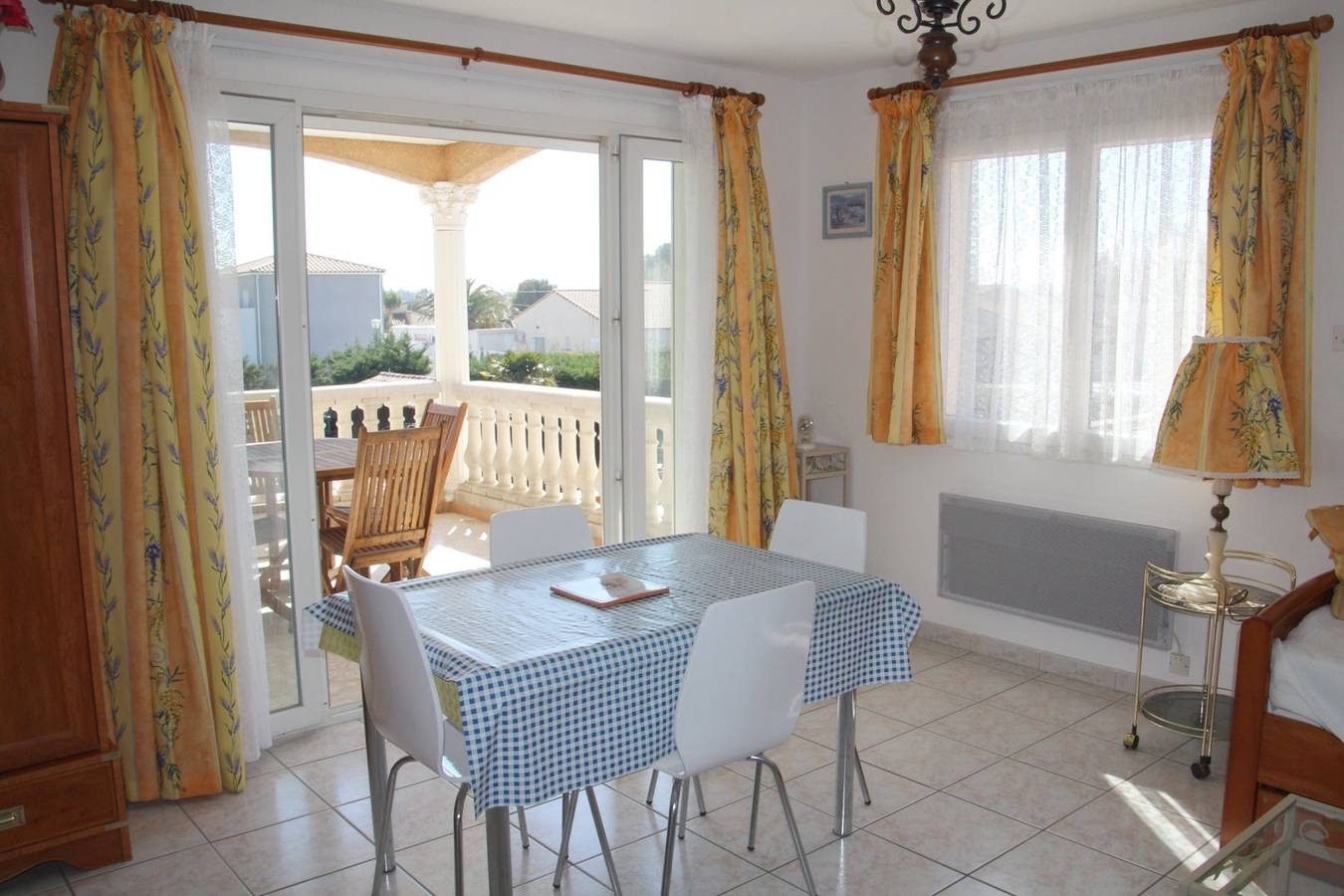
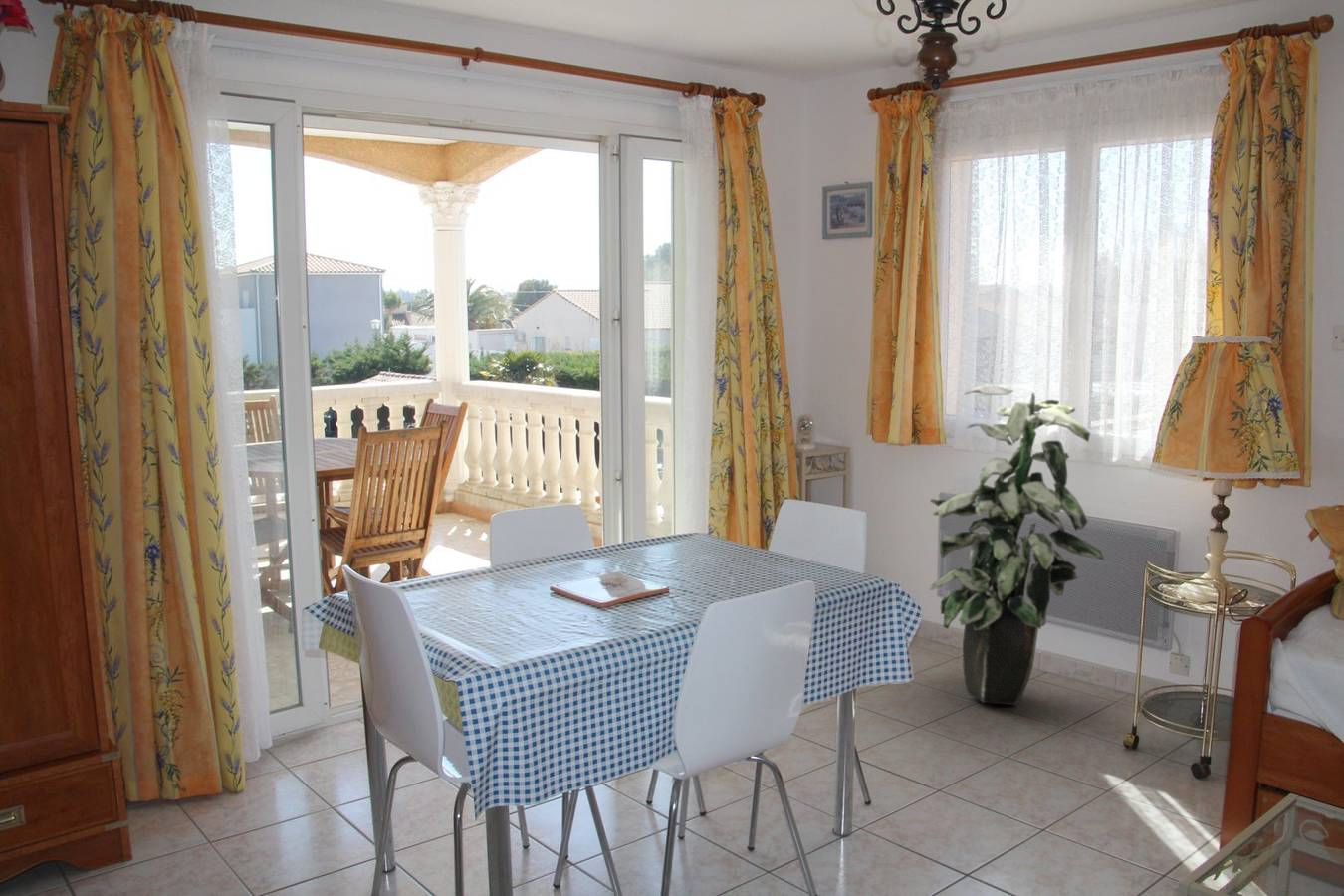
+ indoor plant [929,385,1105,706]
